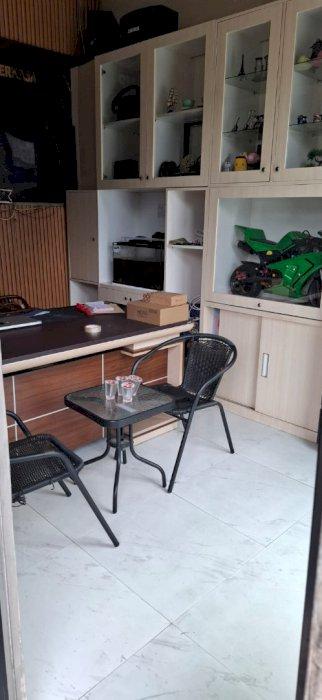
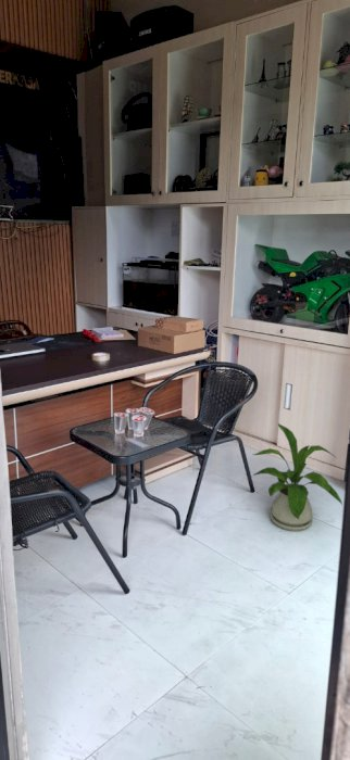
+ house plant [251,422,343,532]
